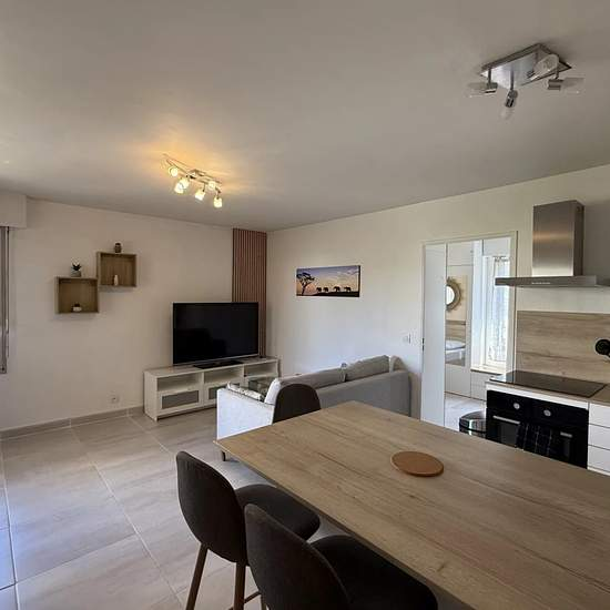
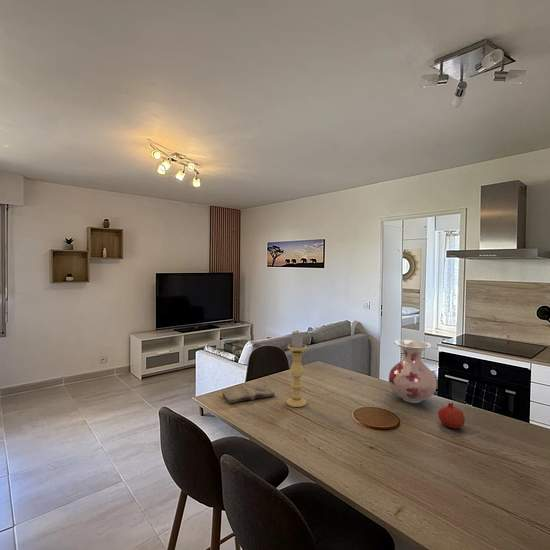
+ diary [222,384,276,405]
+ candle holder [286,329,308,408]
+ fruit [437,401,466,429]
+ vase [388,339,437,404]
